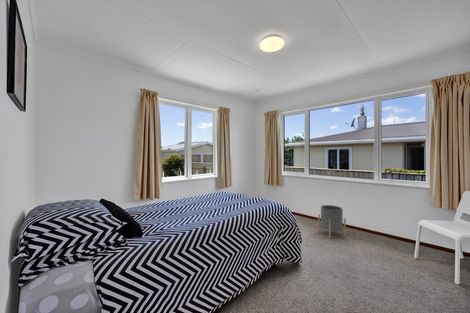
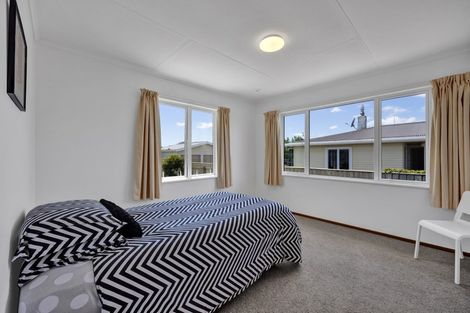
- planter [317,204,347,240]
